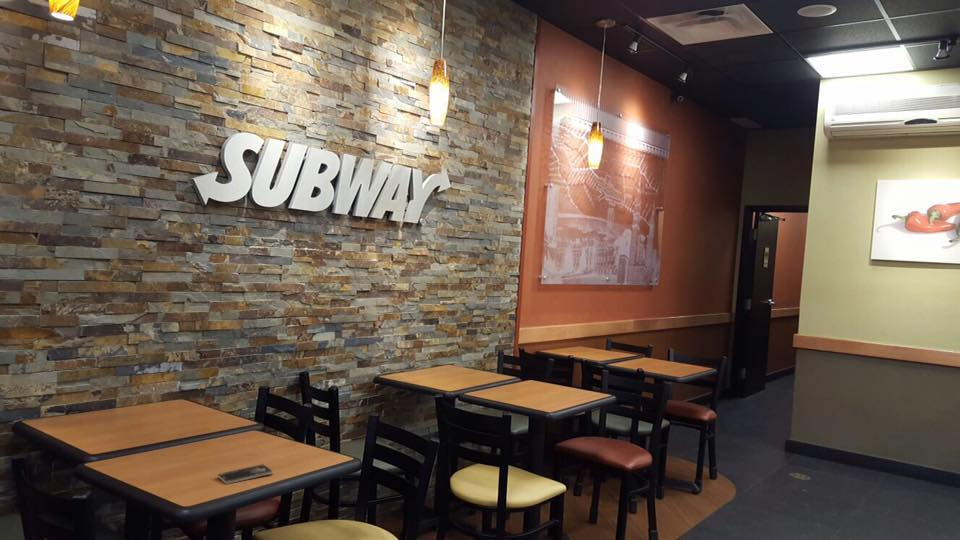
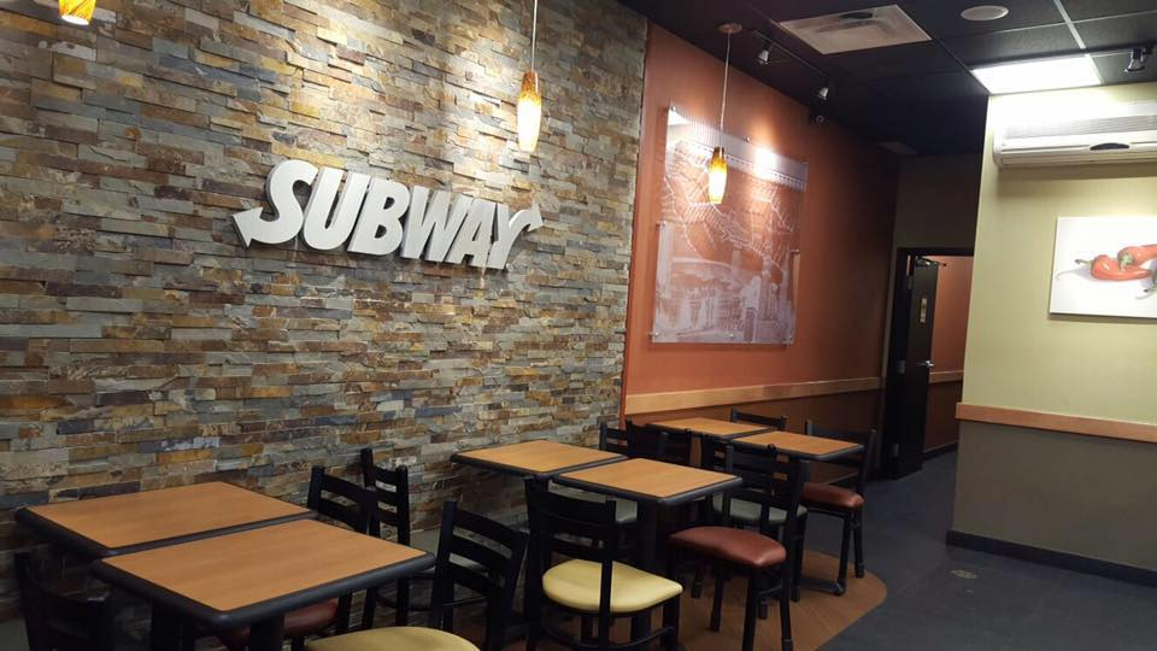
- smartphone [216,463,274,485]
